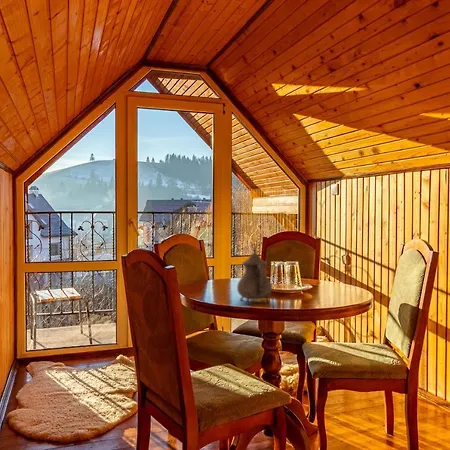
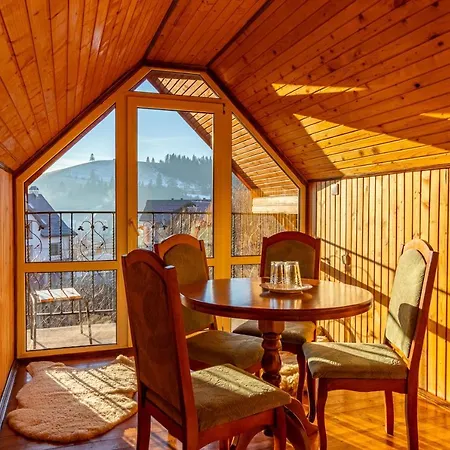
- teapot [236,245,273,305]
